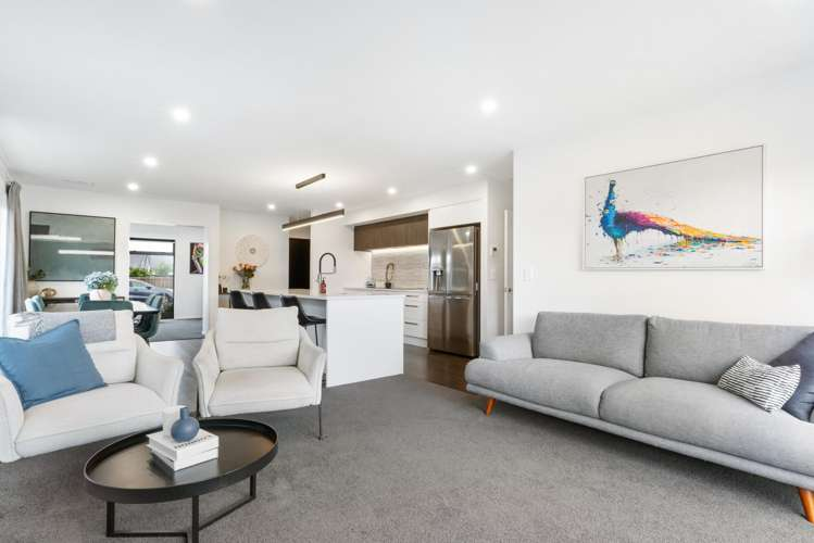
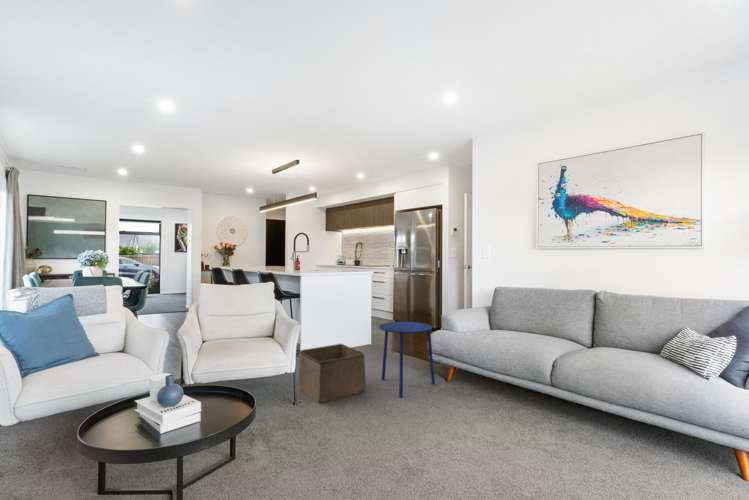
+ side table [378,321,436,399]
+ storage bin [298,343,367,404]
